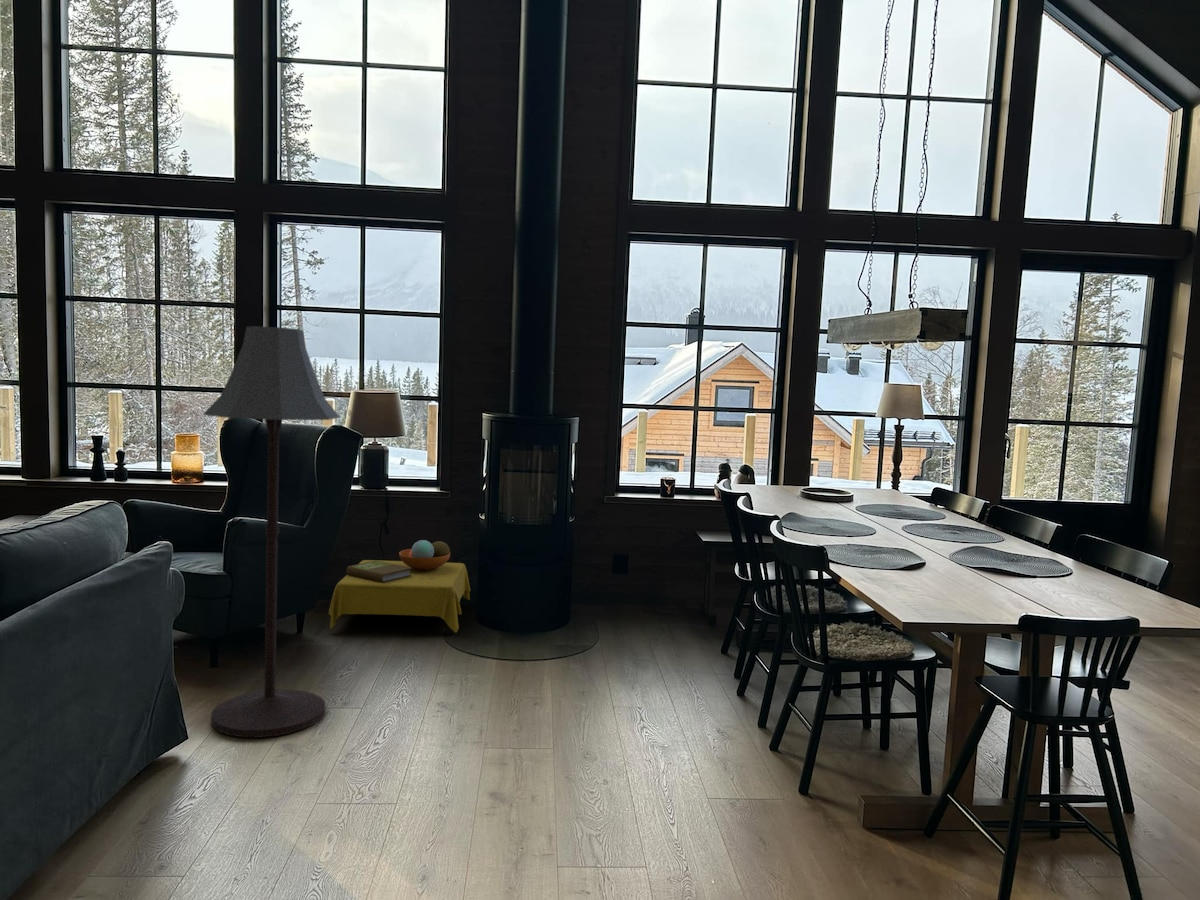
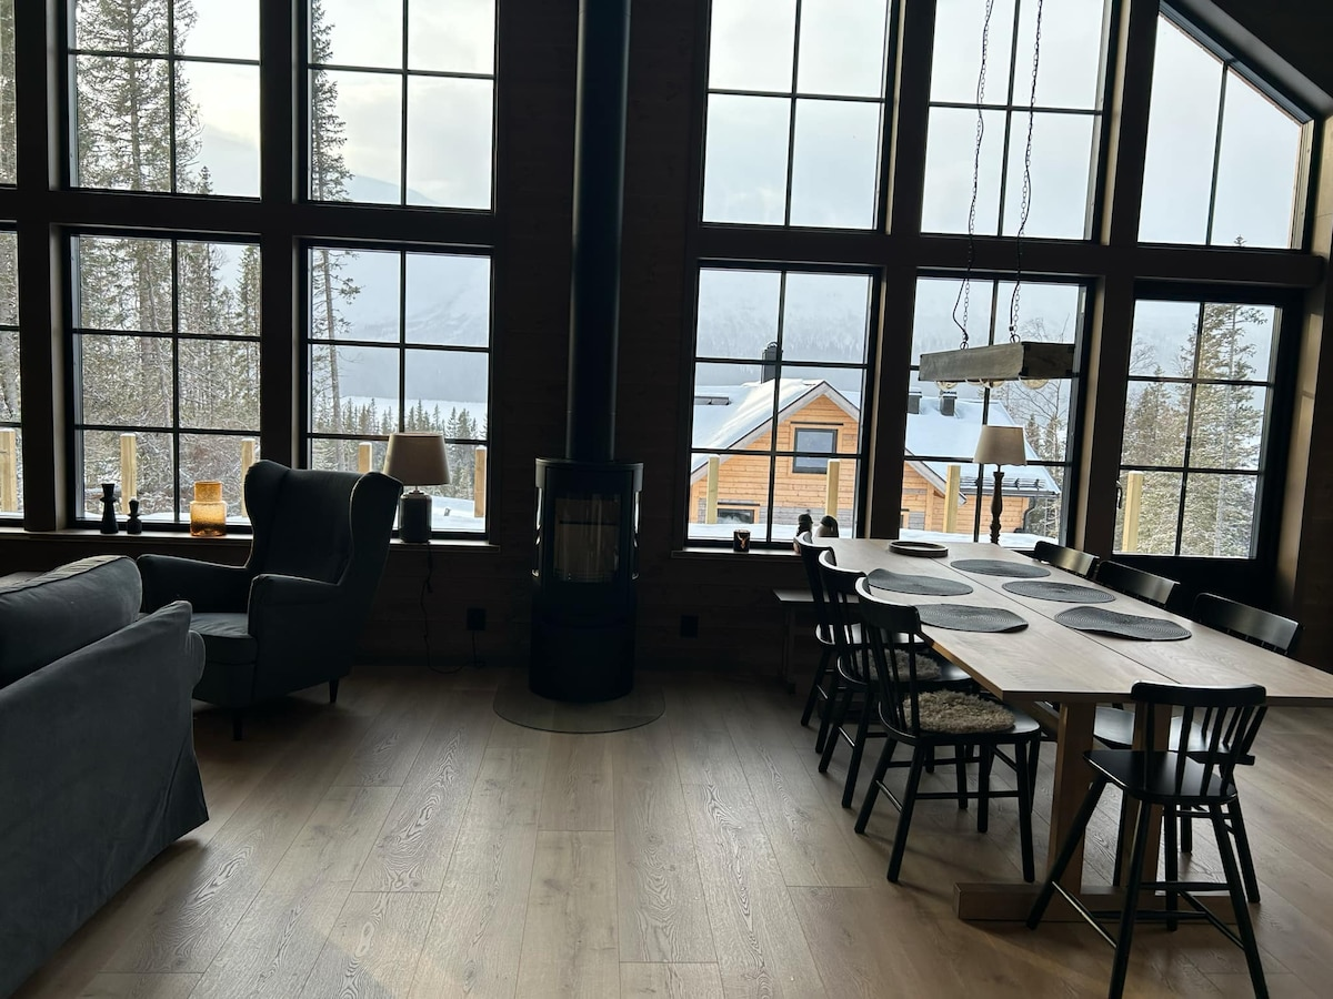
- floor lamp [202,325,341,738]
- side table [328,539,471,634]
